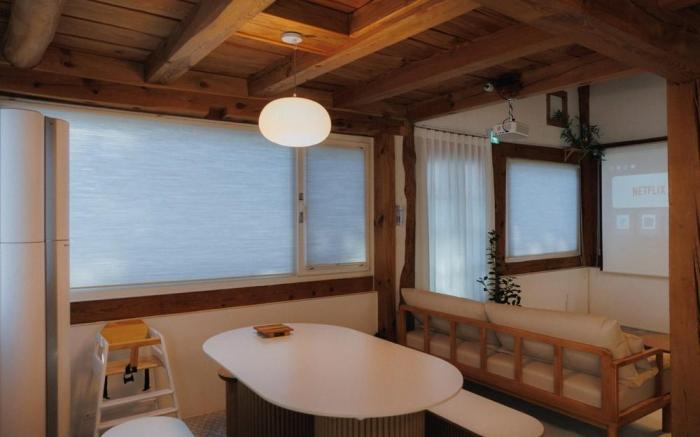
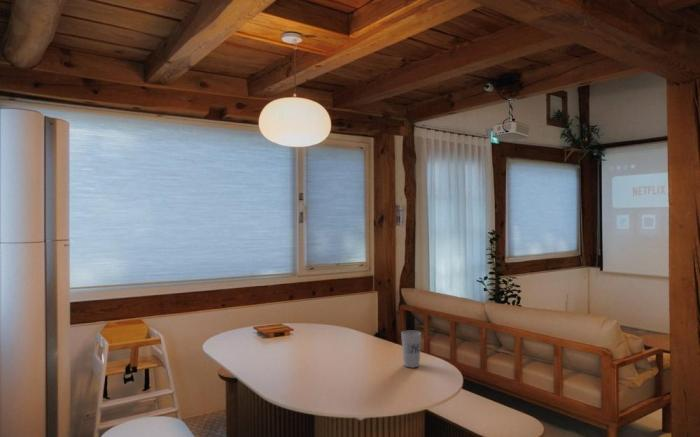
+ cup [400,330,422,368]
